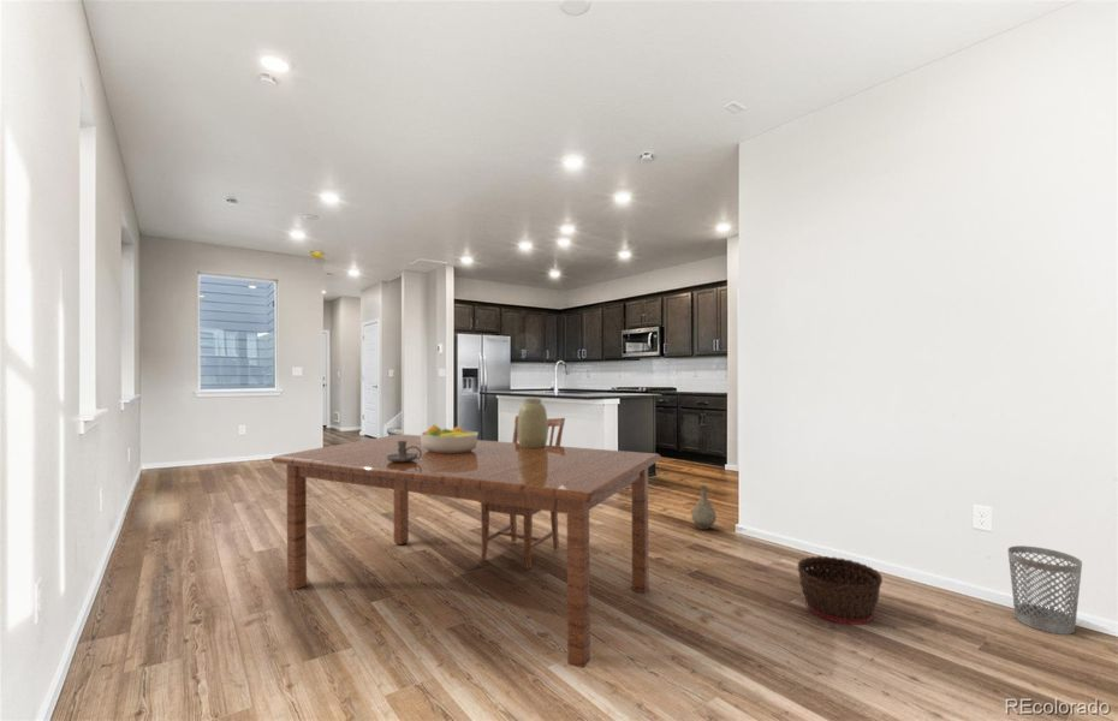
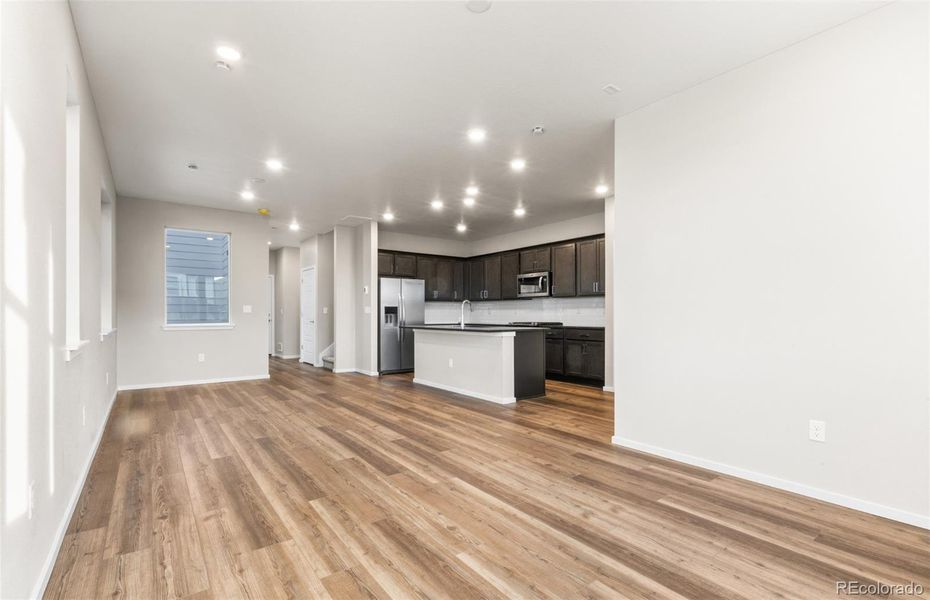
- dining table [270,415,662,669]
- wastebasket [1006,544,1083,636]
- fruit bowl [420,423,480,453]
- basket [796,555,884,626]
- candle holder [386,441,422,463]
- vase [691,484,718,531]
- vase [517,398,549,448]
